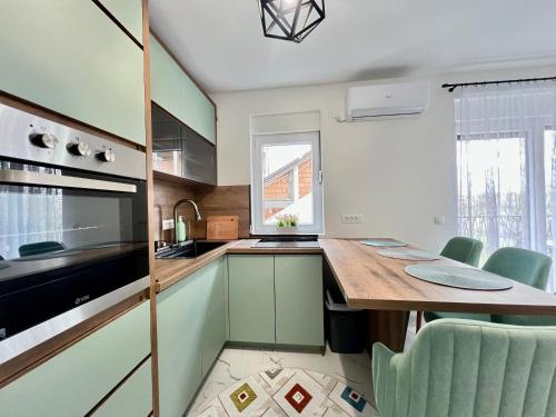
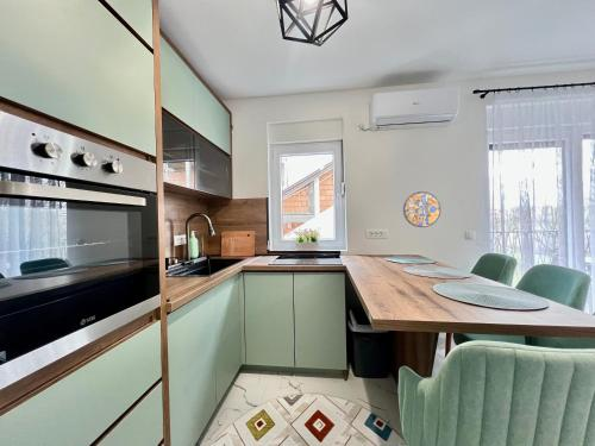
+ manhole cover [402,190,441,228]
